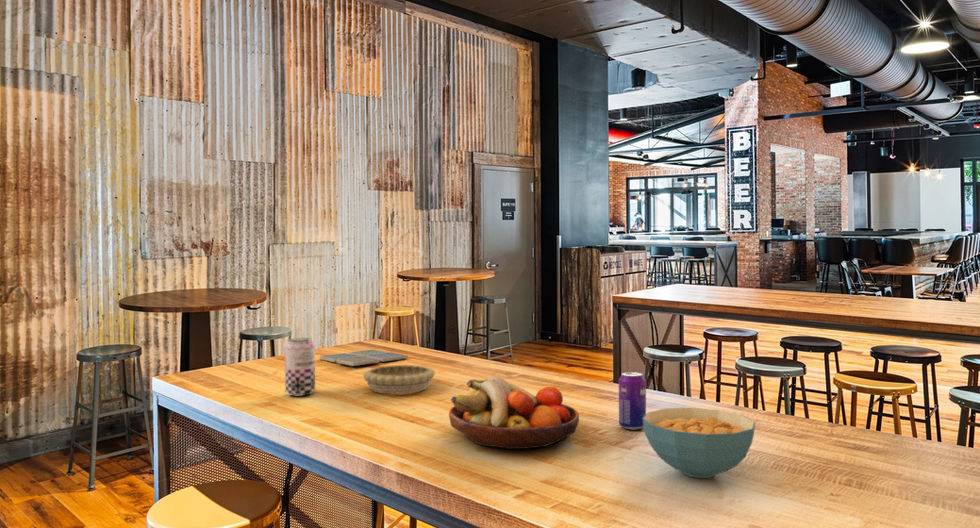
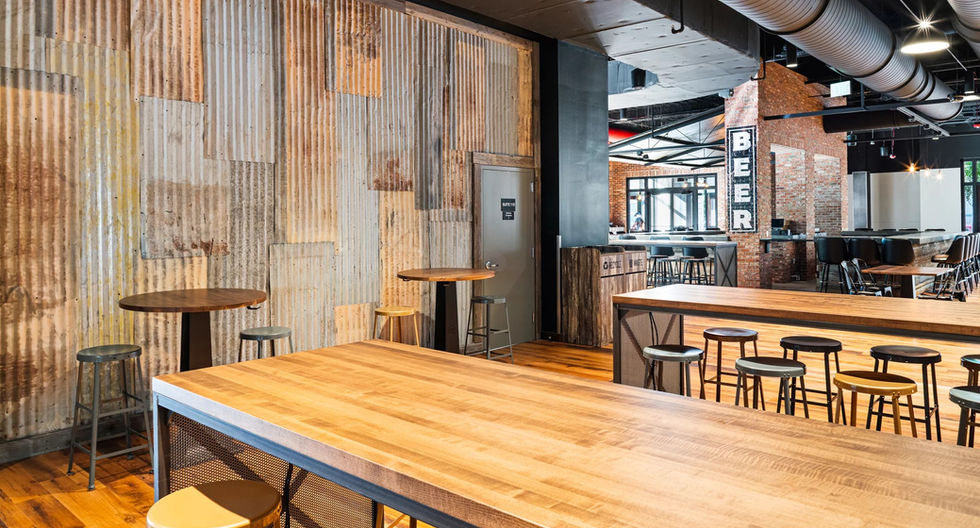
- decorative bowl [362,364,436,394]
- fruit bowl [448,375,580,450]
- beer can [284,337,316,397]
- cereal bowl [643,407,756,479]
- beverage can [618,371,647,431]
- drink coaster [318,349,409,367]
